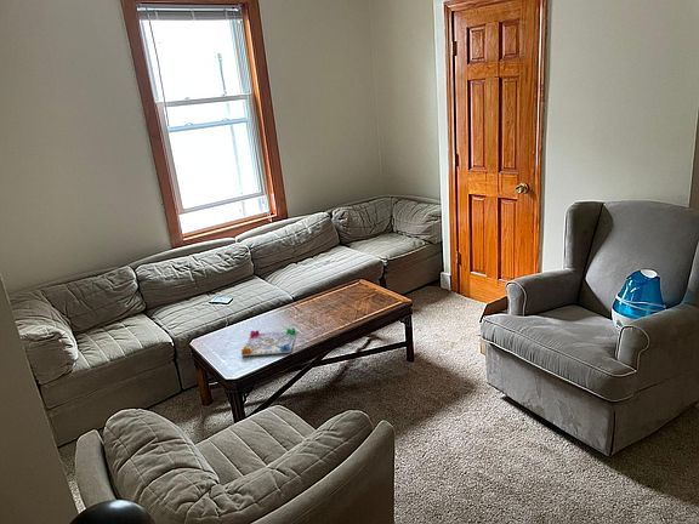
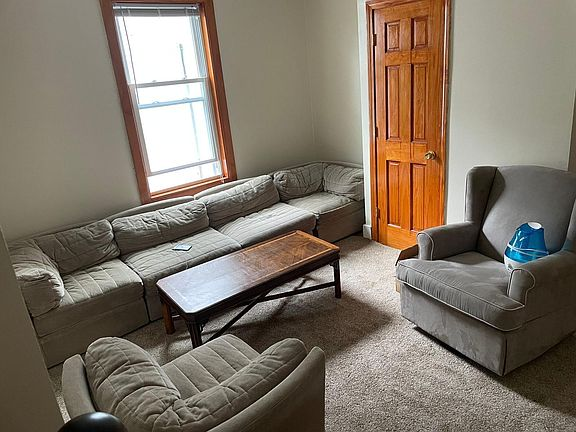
- board game [240,326,297,357]
